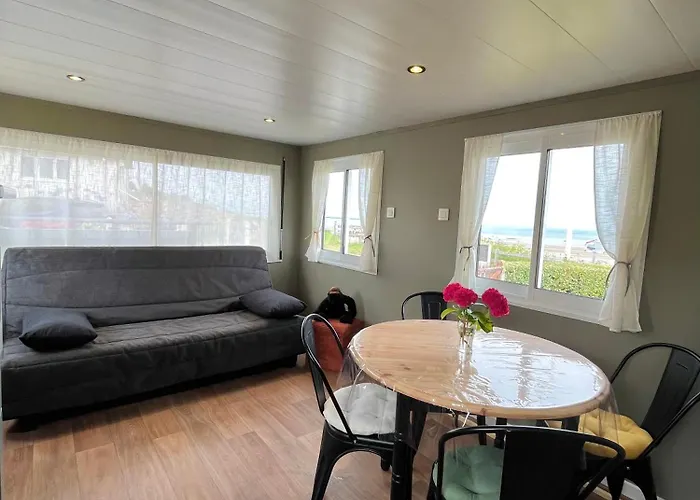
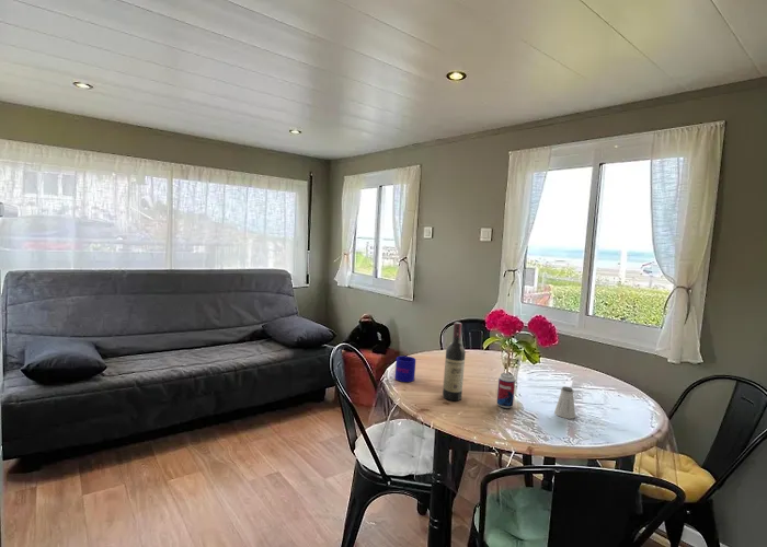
+ wine bottle [442,322,467,401]
+ mug [394,354,416,383]
+ saltshaker [553,385,576,420]
+ beverage can [496,372,516,409]
